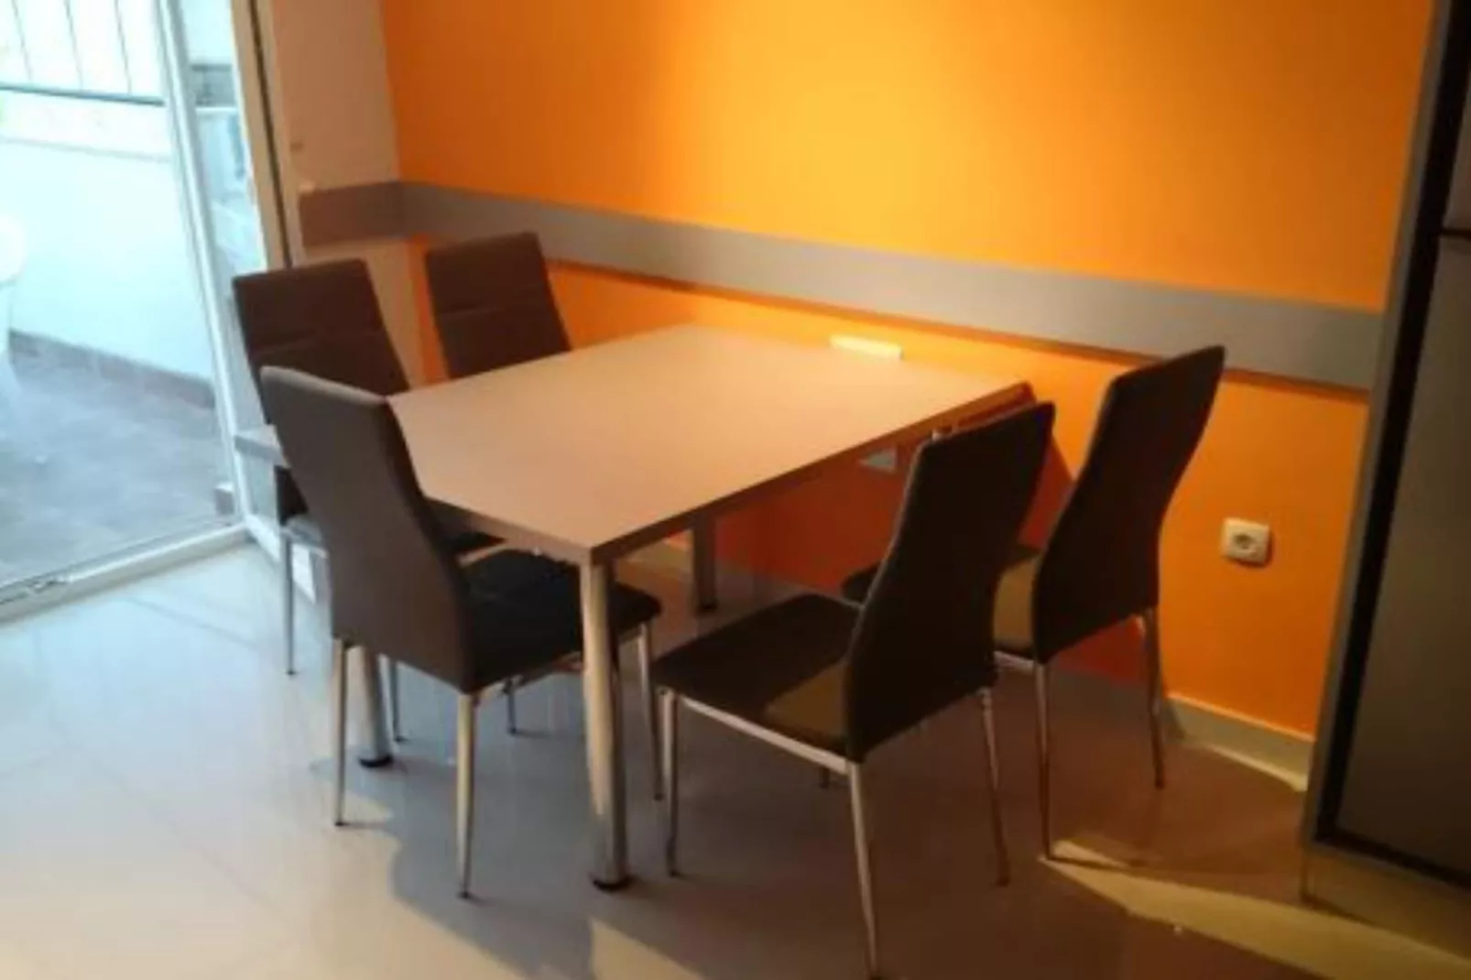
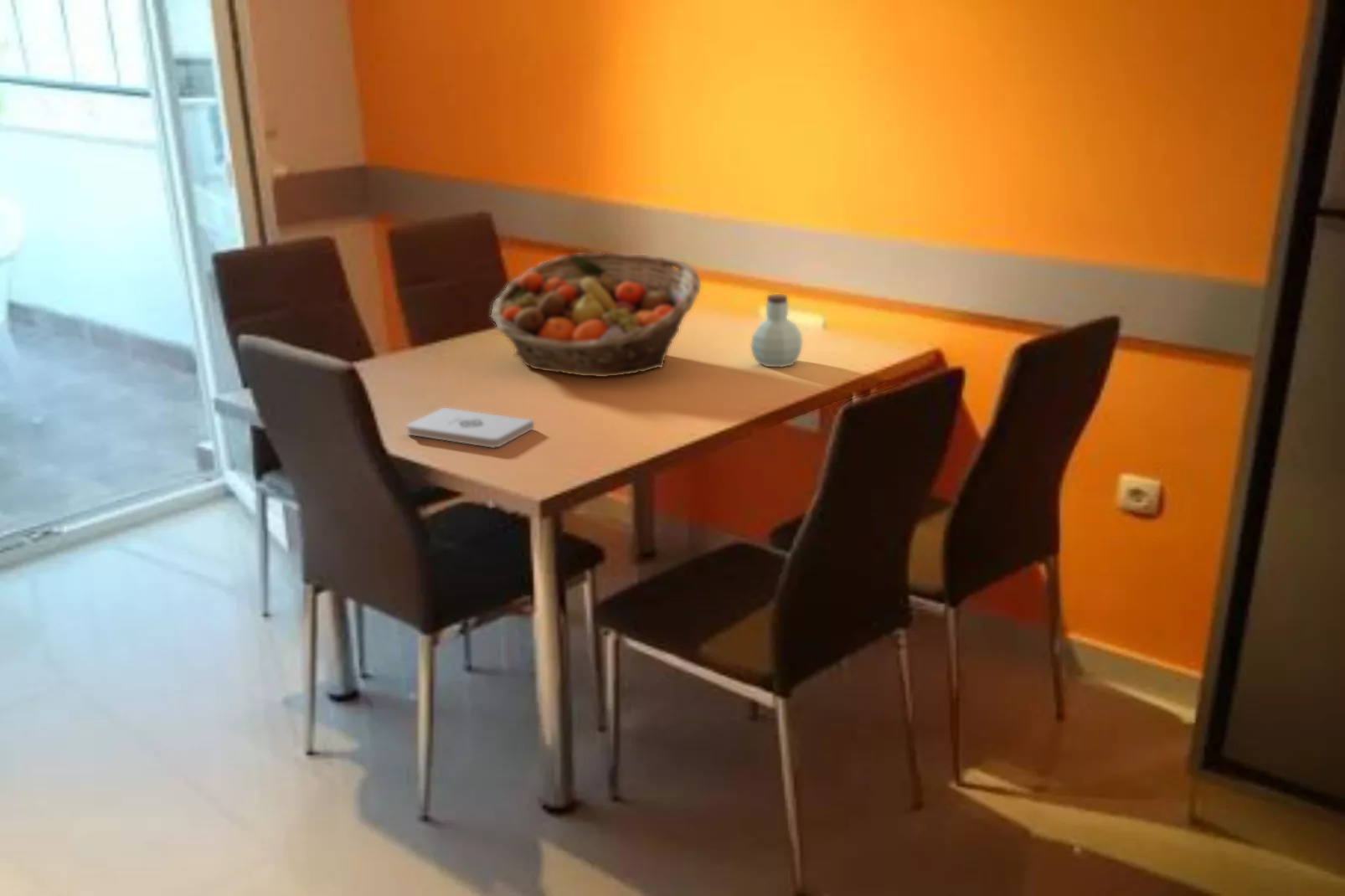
+ fruit basket [490,252,702,378]
+ jar [750,293,804,368]
+ notepad [406,407,535,449]
